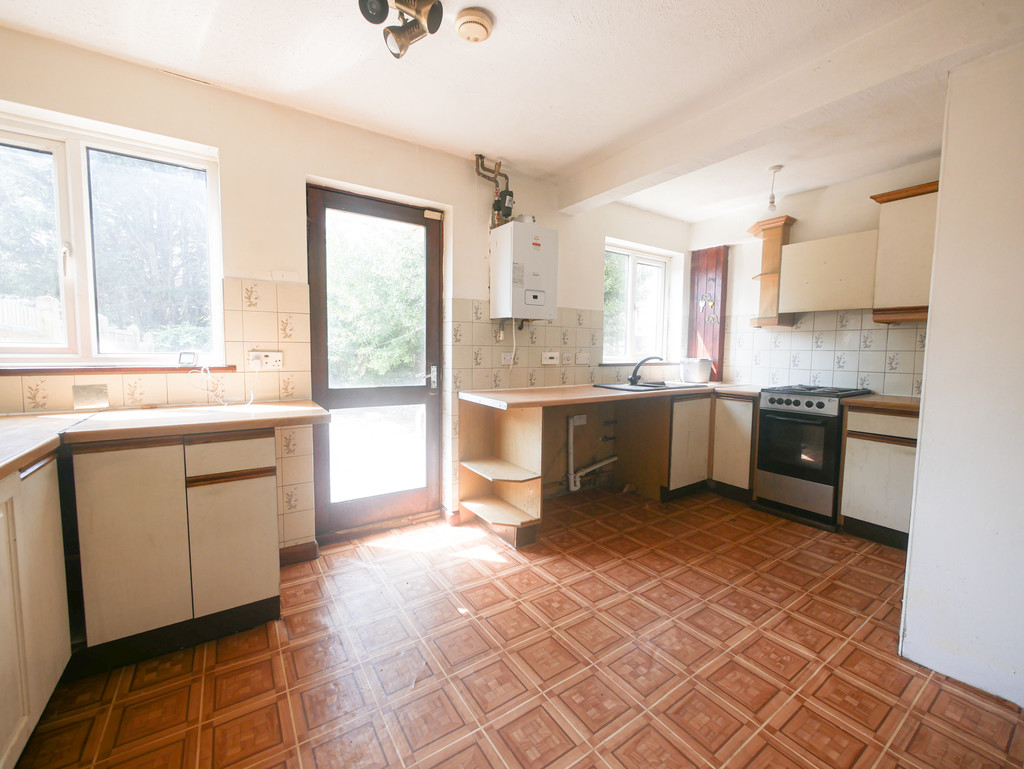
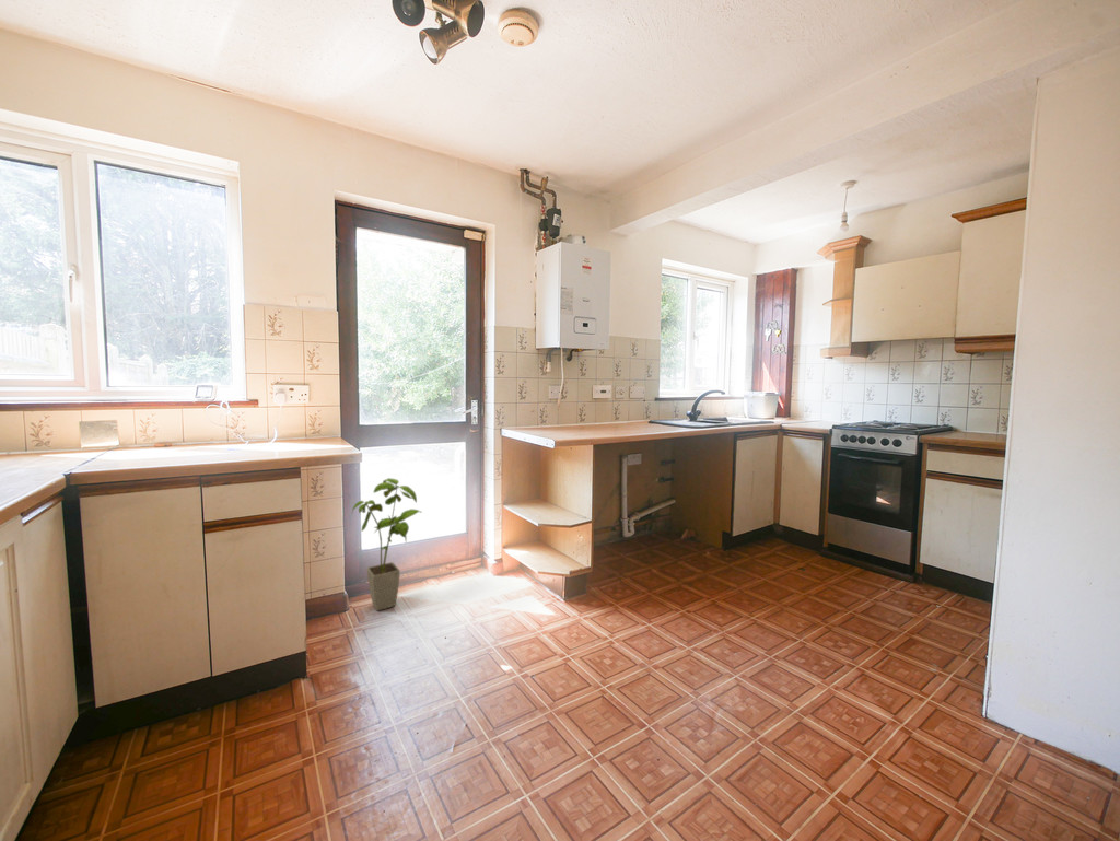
+ house plant [351,477,423,611]
